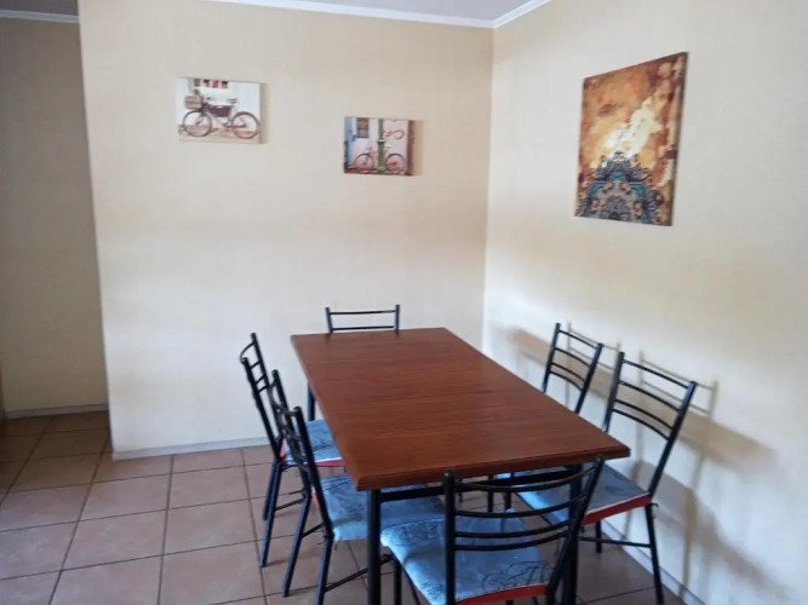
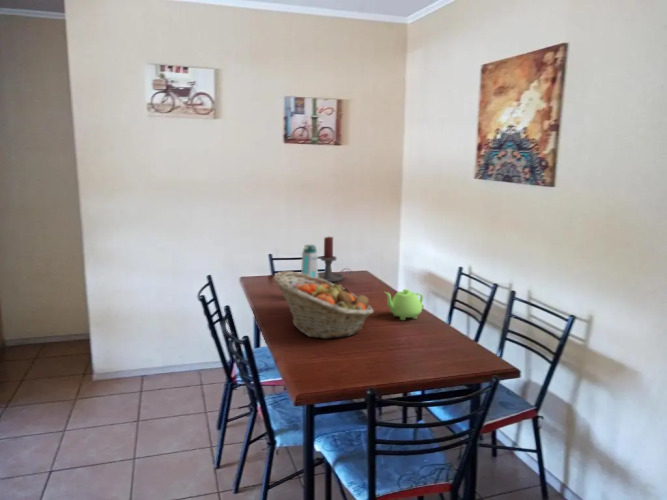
+ water bottle [300,243,319,278]
+ fruit basket [273,270,375,340]
+ teakettle [383,288,425,321]
+ candle holder [318,236,353,283]
